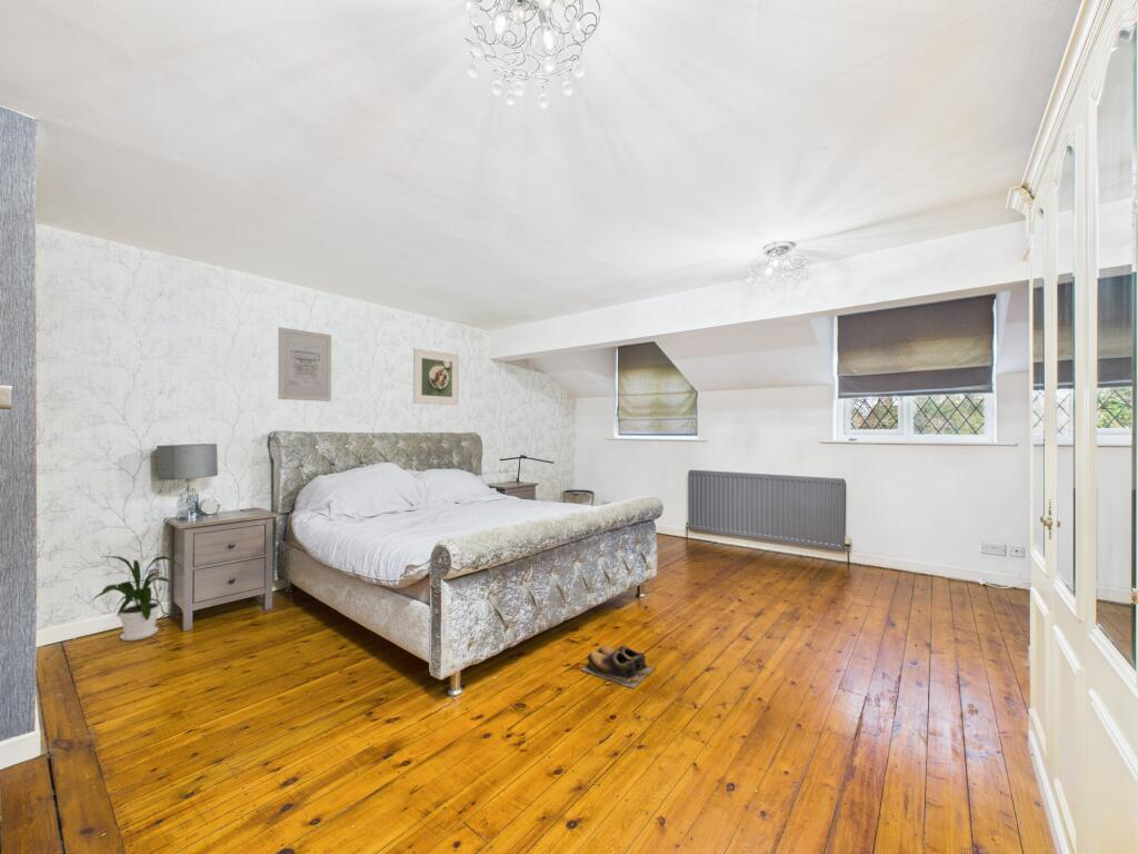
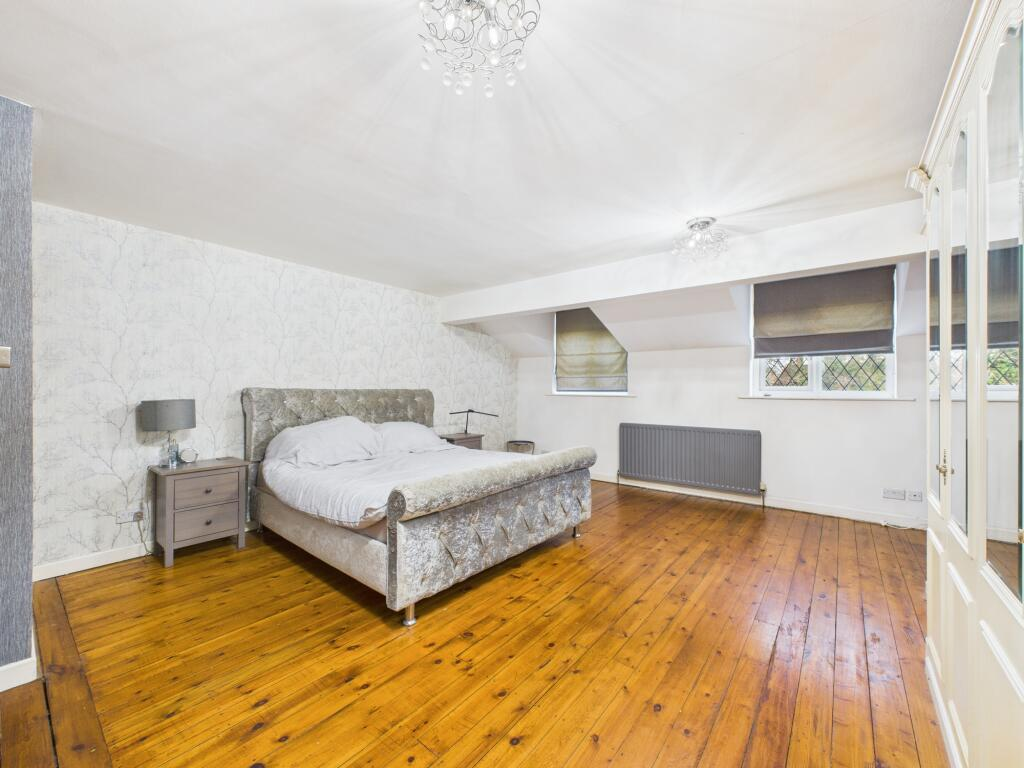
- shoes [580,645,655,689]
- wall art [277,326,332,403]
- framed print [412,347,460,406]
- house plant [90,555,180,642]
